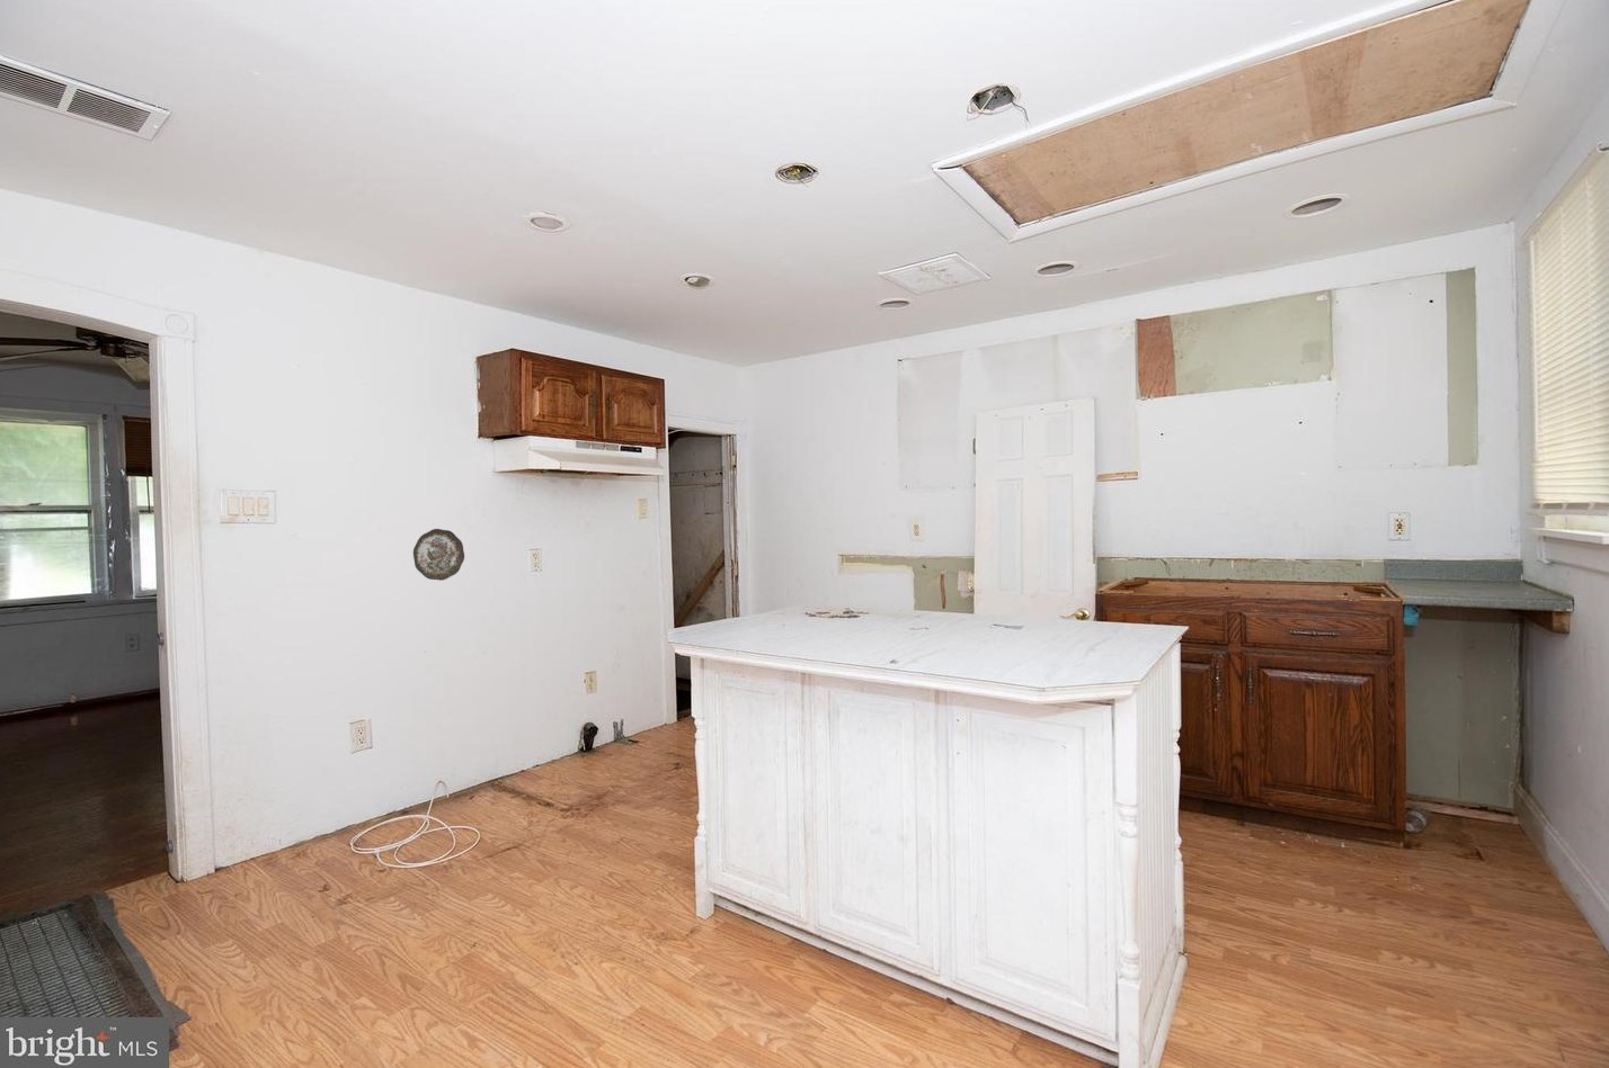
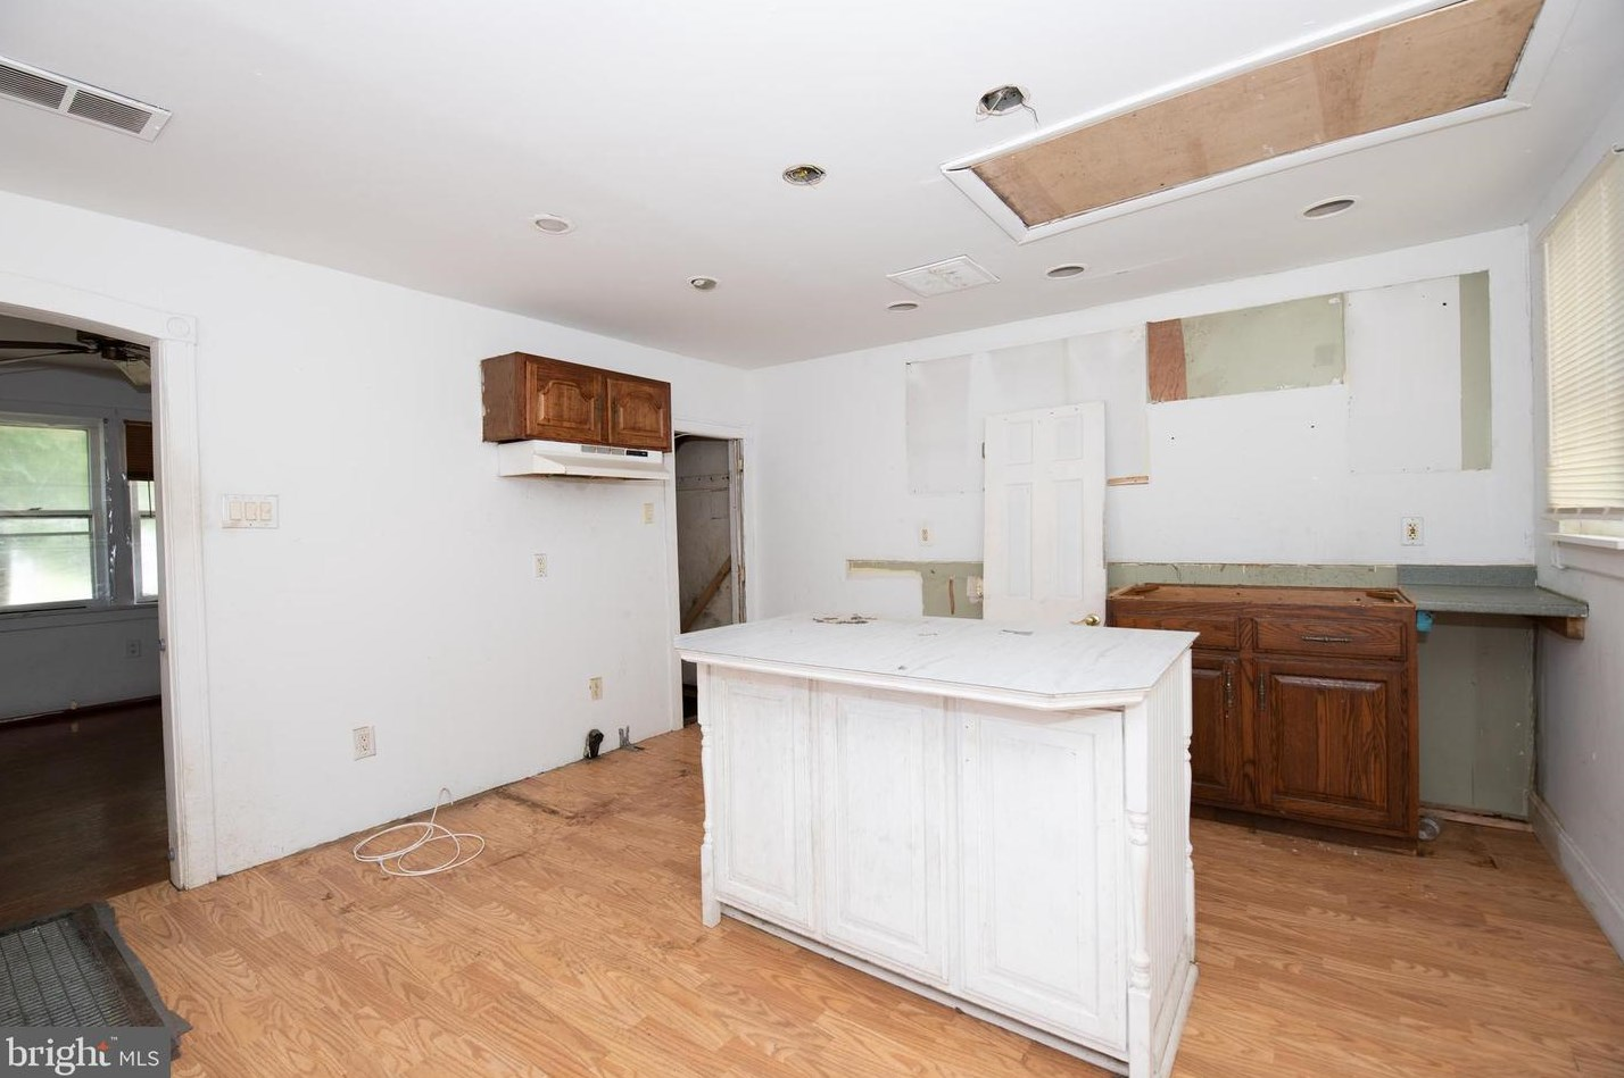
- decorative plate [413,528,465,582]
